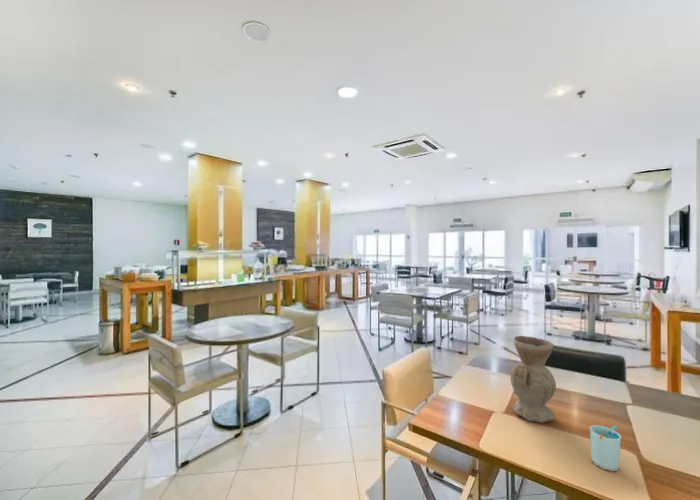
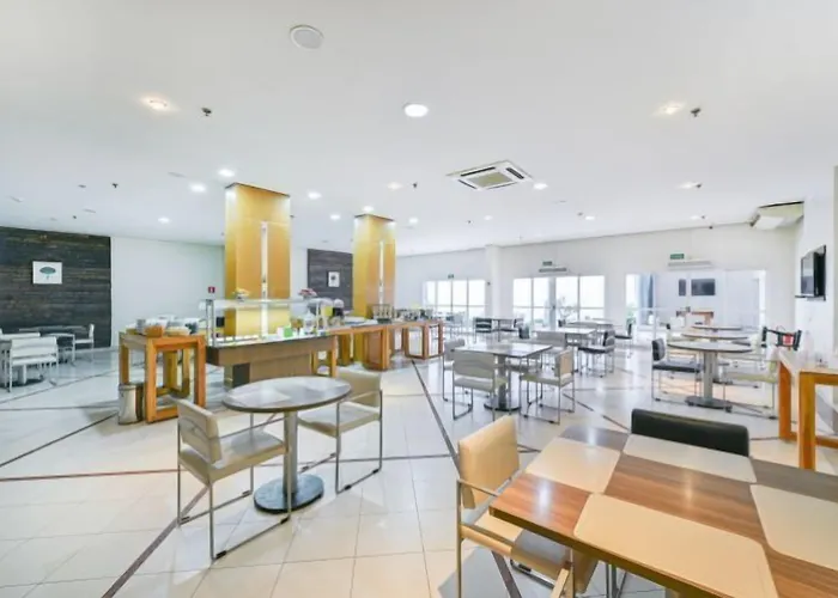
- cup [589,424,622,472]
- vase [509,335,557,424]
